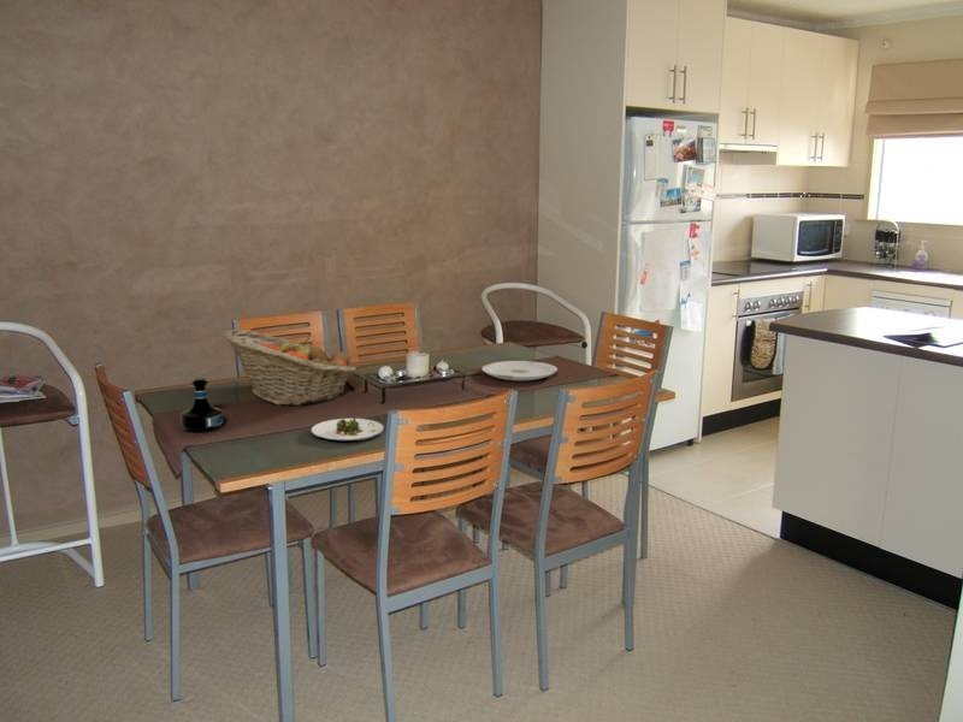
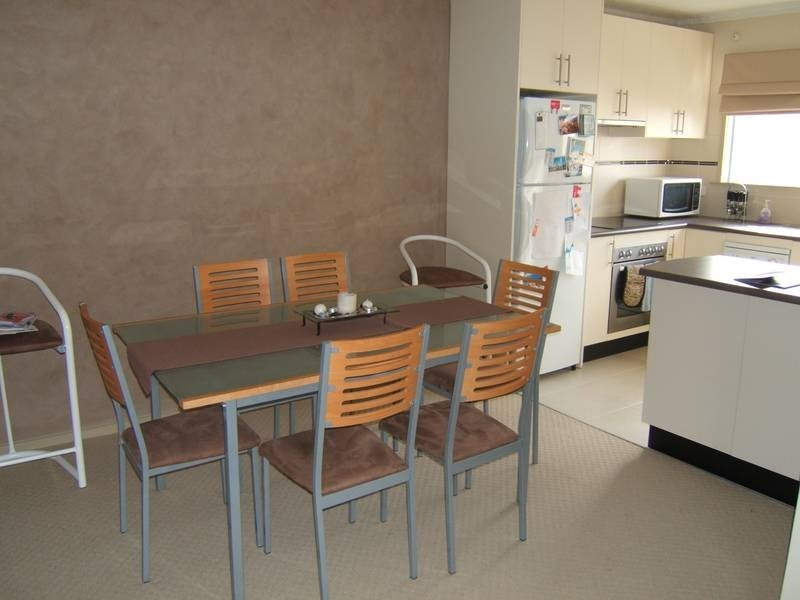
- fruit basket [223,329,358,407]
- salad plate [309,416,385,443]
- tequila bottle [179,377,224,433]
- plate [482,360,559,381]
